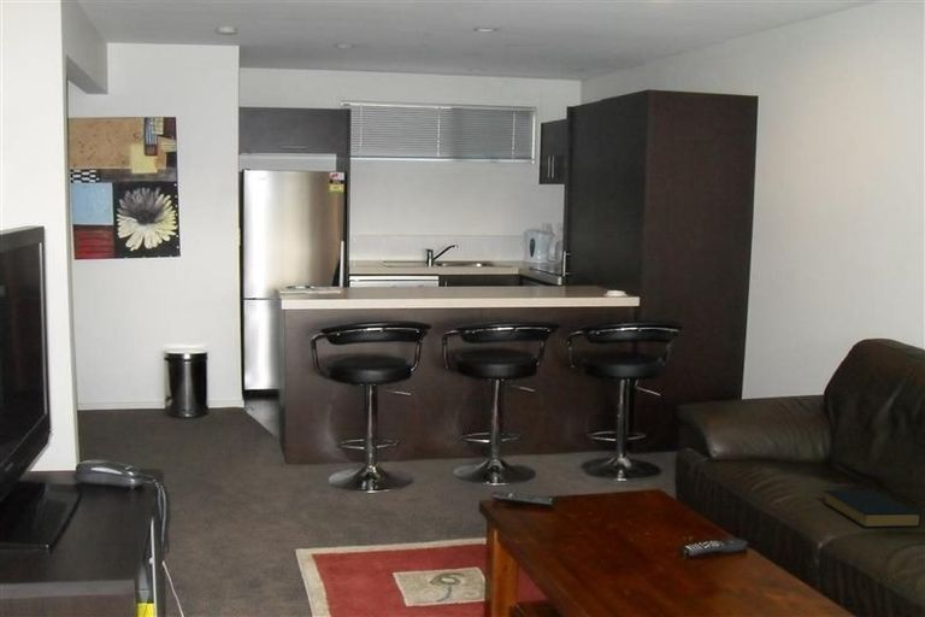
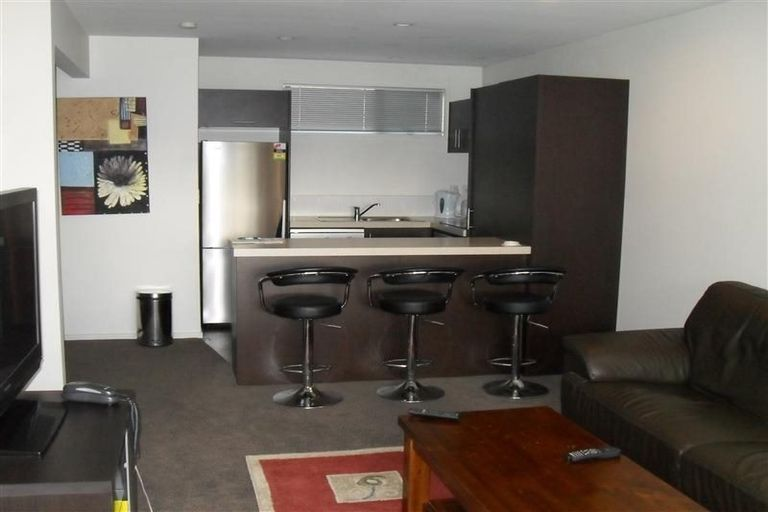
- hardback book [823,489,923,529]
